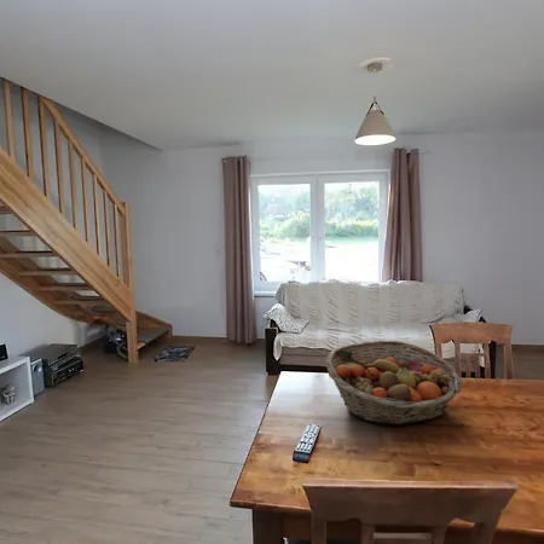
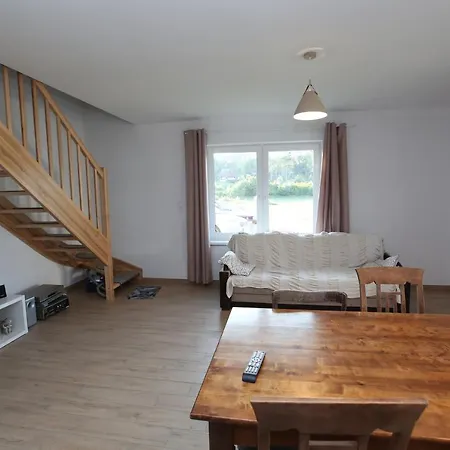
- fruit basket [325,340,463,426]
